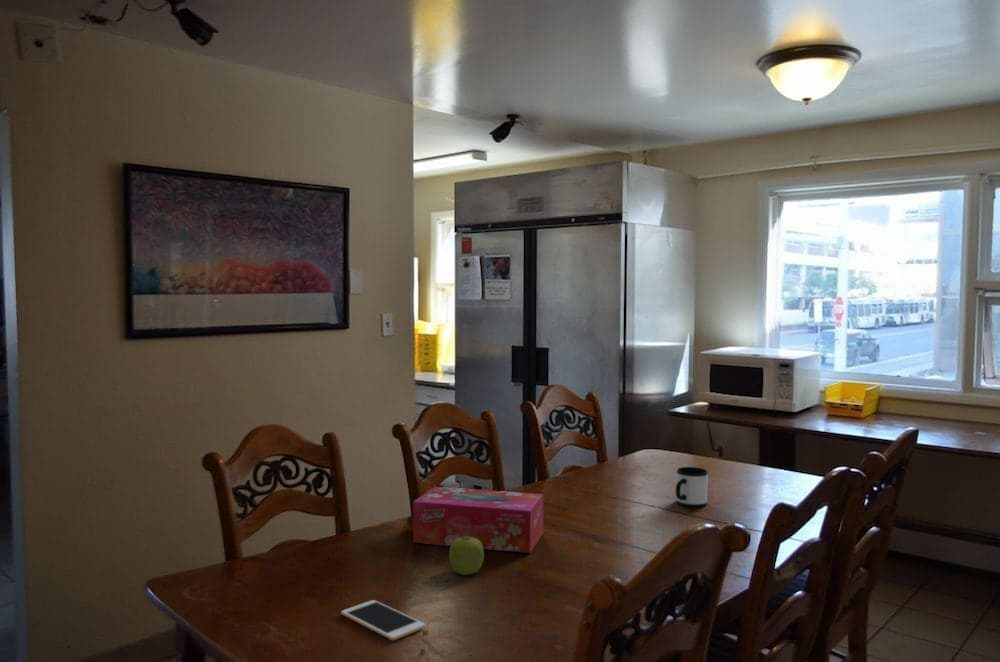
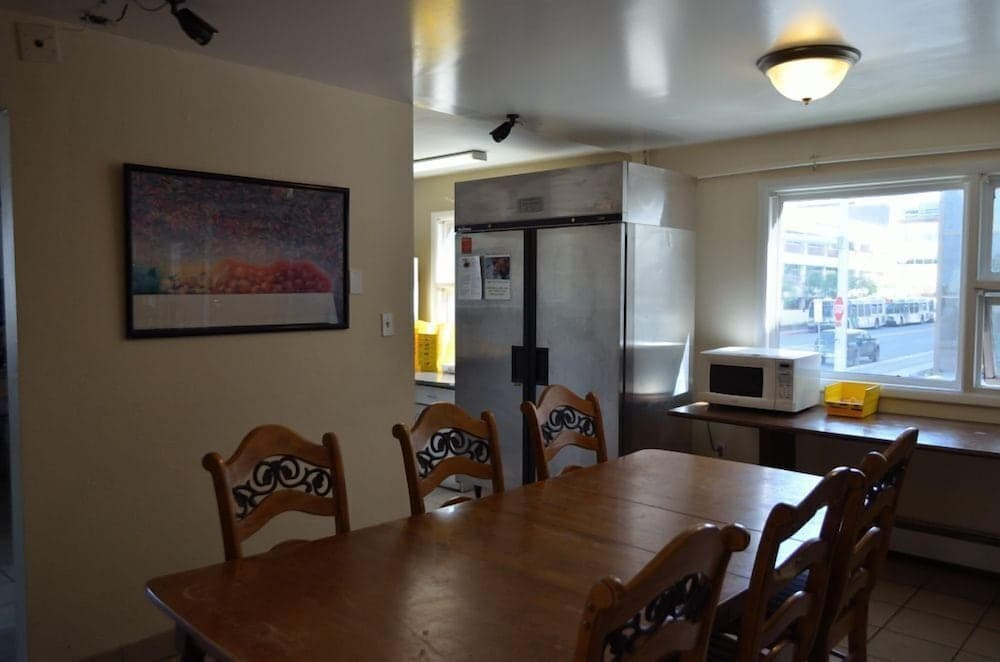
- cell phone [340,599,427,641]
- mug [675,466,709,508]
- fruit [448,535,485,576]
- tissue box [412,485,544,554]
